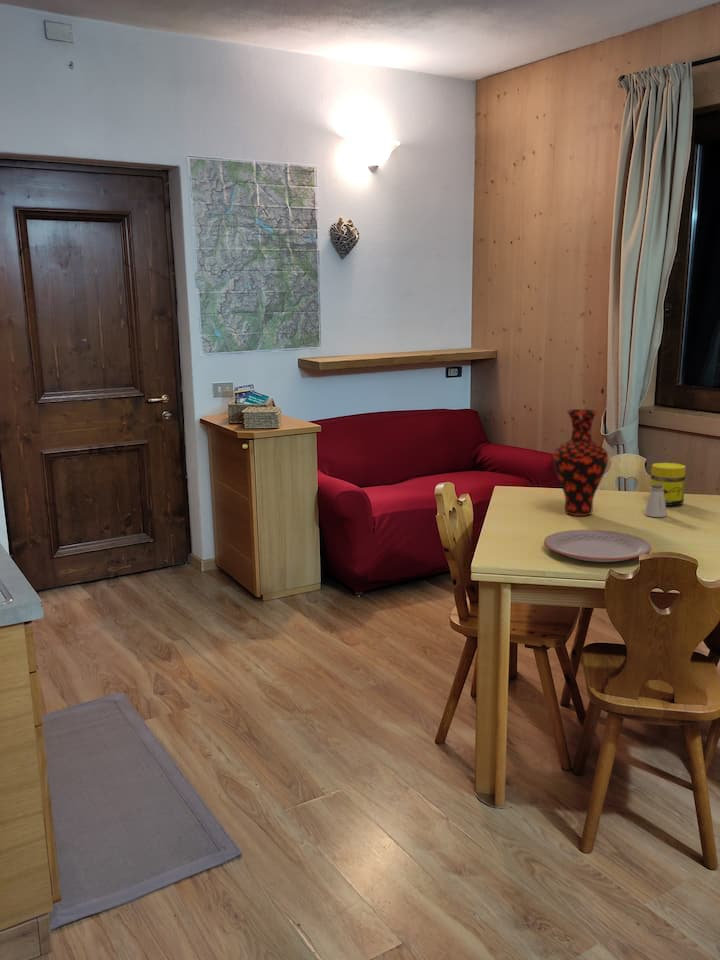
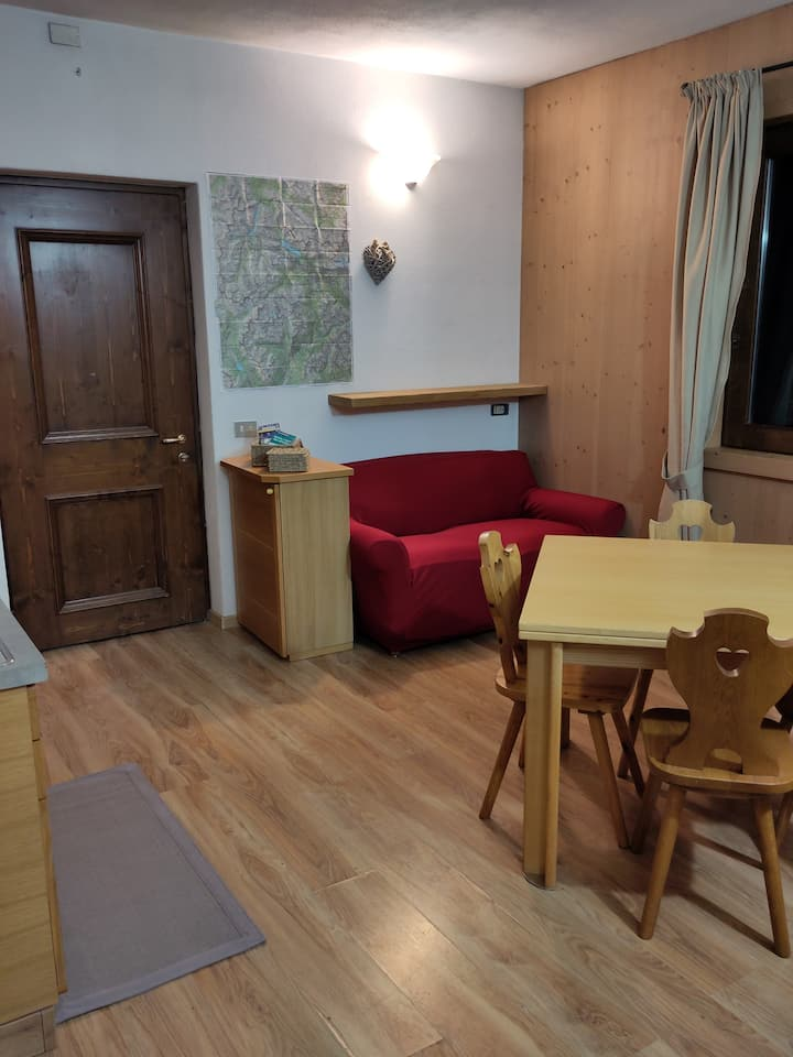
- saltshaker [643,485,668,518]
- jar [649,462,687,507]
- vase [553,408,609,517]
- plate [543,529,652,563]
